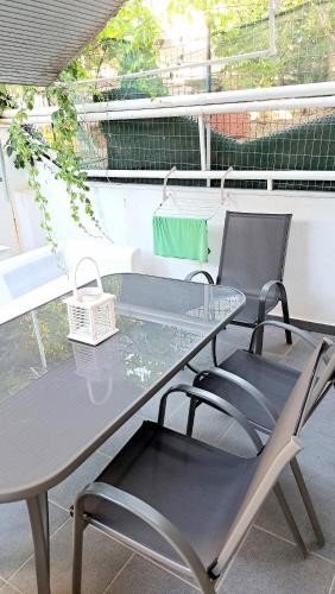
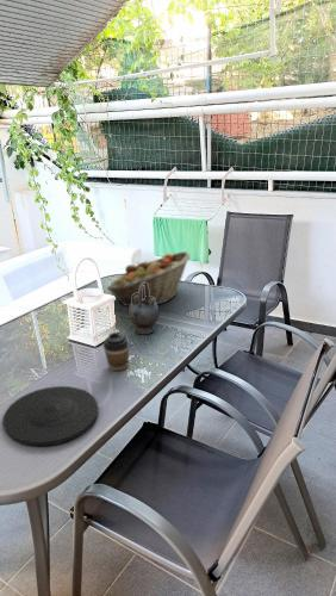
+ fruit basket [106,250,192,308]
+ teapot [126,283,160,335]
+ plate [1,385,99,447]
+ coffee cup [102,331,131,372]
